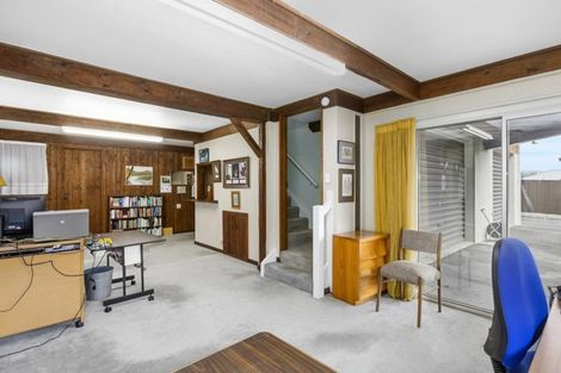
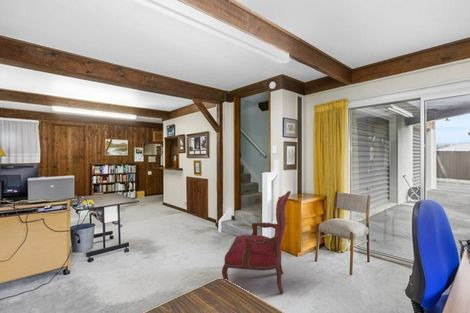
+ armchair [221,190,292,295]
